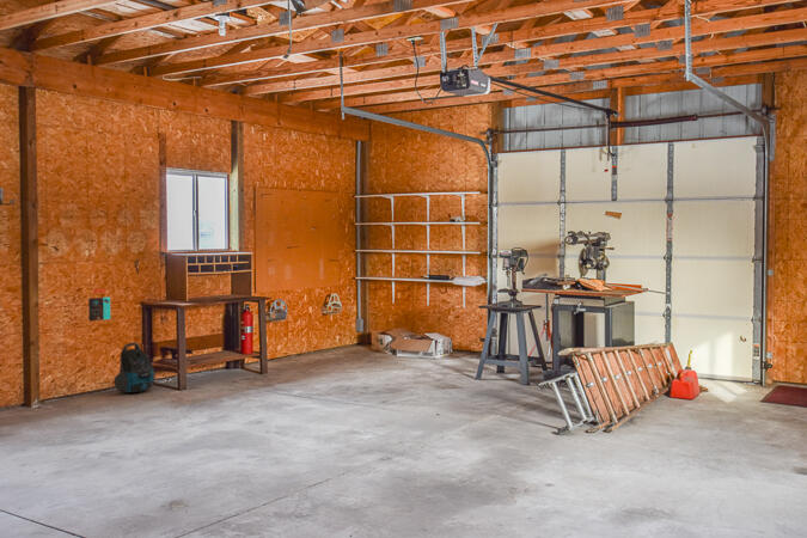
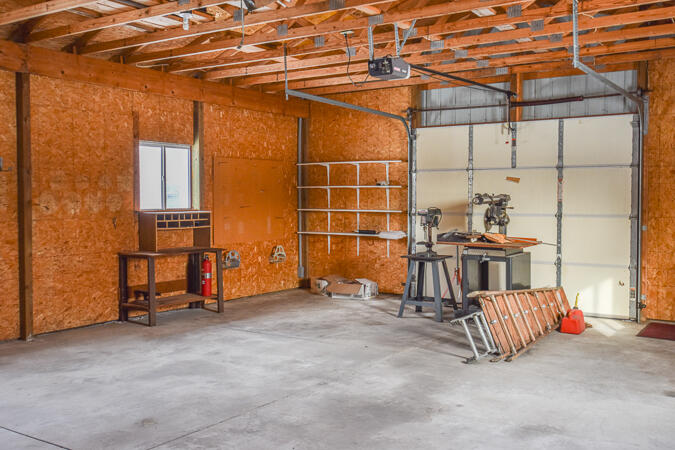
- vacuum cleaner [112,342,155,395]
- calendar [87,287,111,322]
